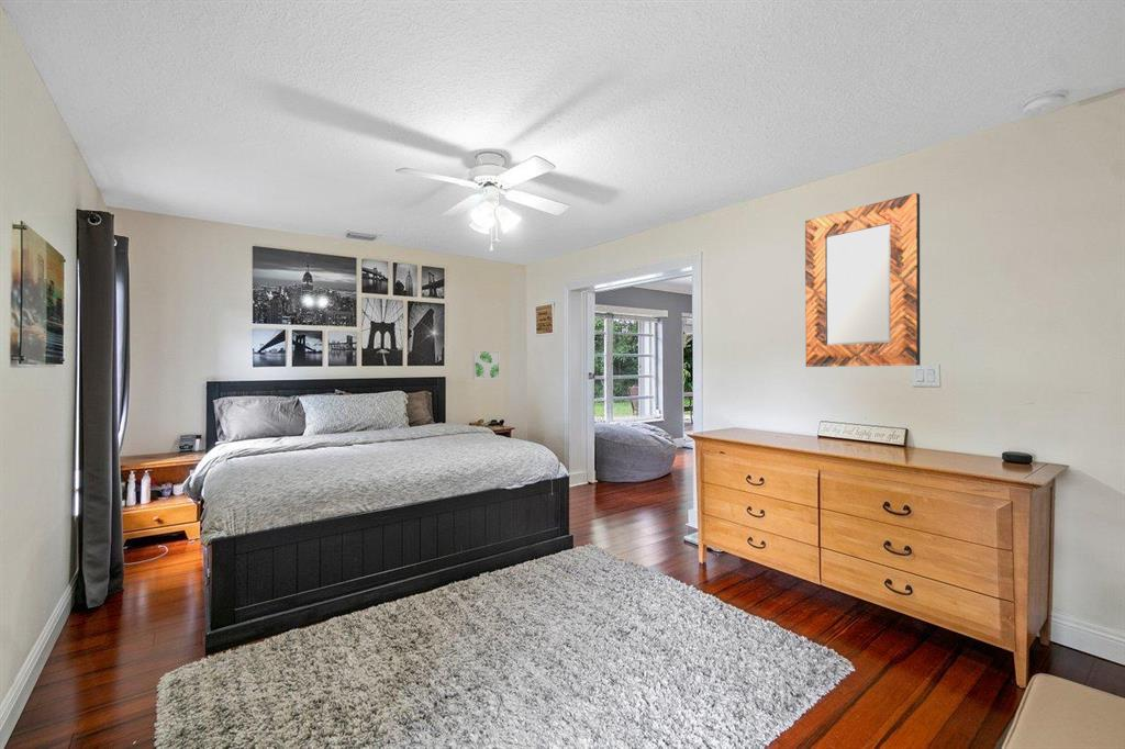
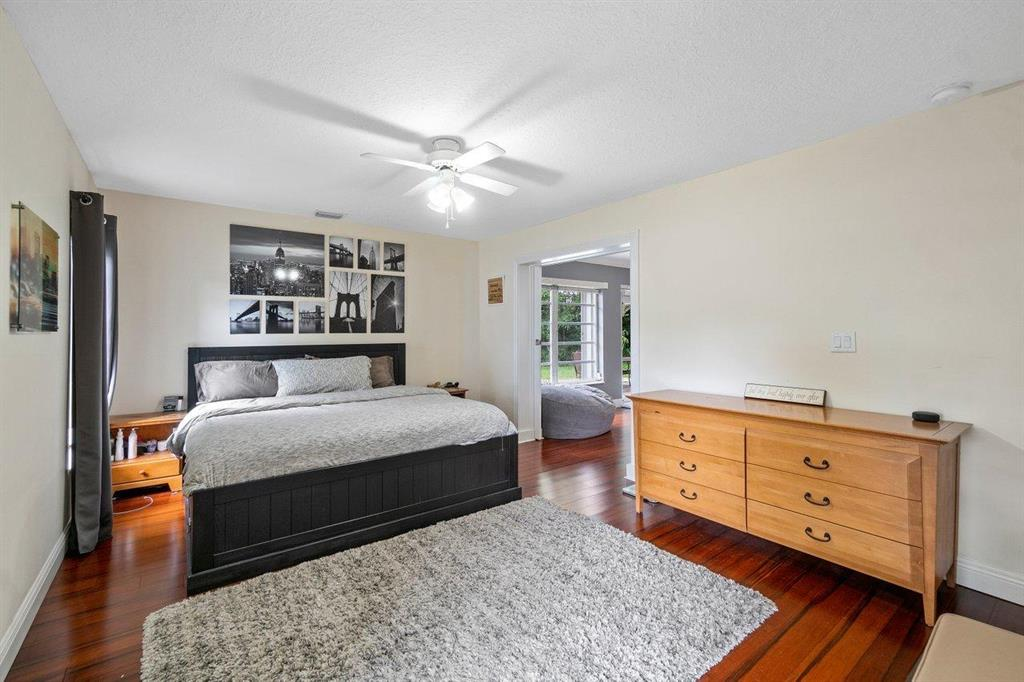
- home mirror [804,192,922,368]
- wall art [471,349,501,380]
